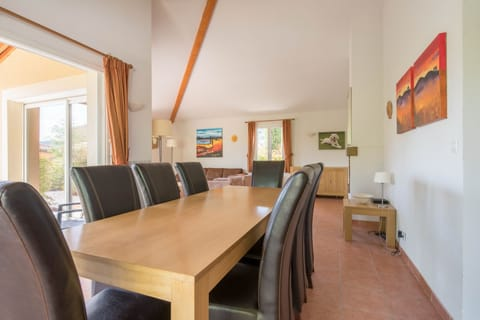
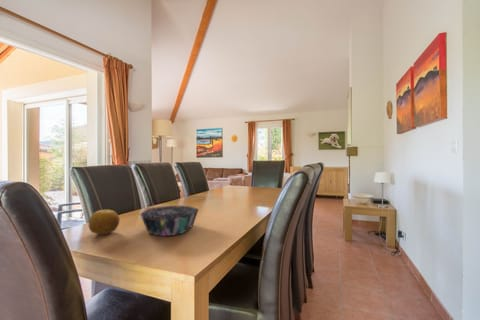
+ fruit [88,209,121,235]
+ decorative bowl [139,205,200,237]
